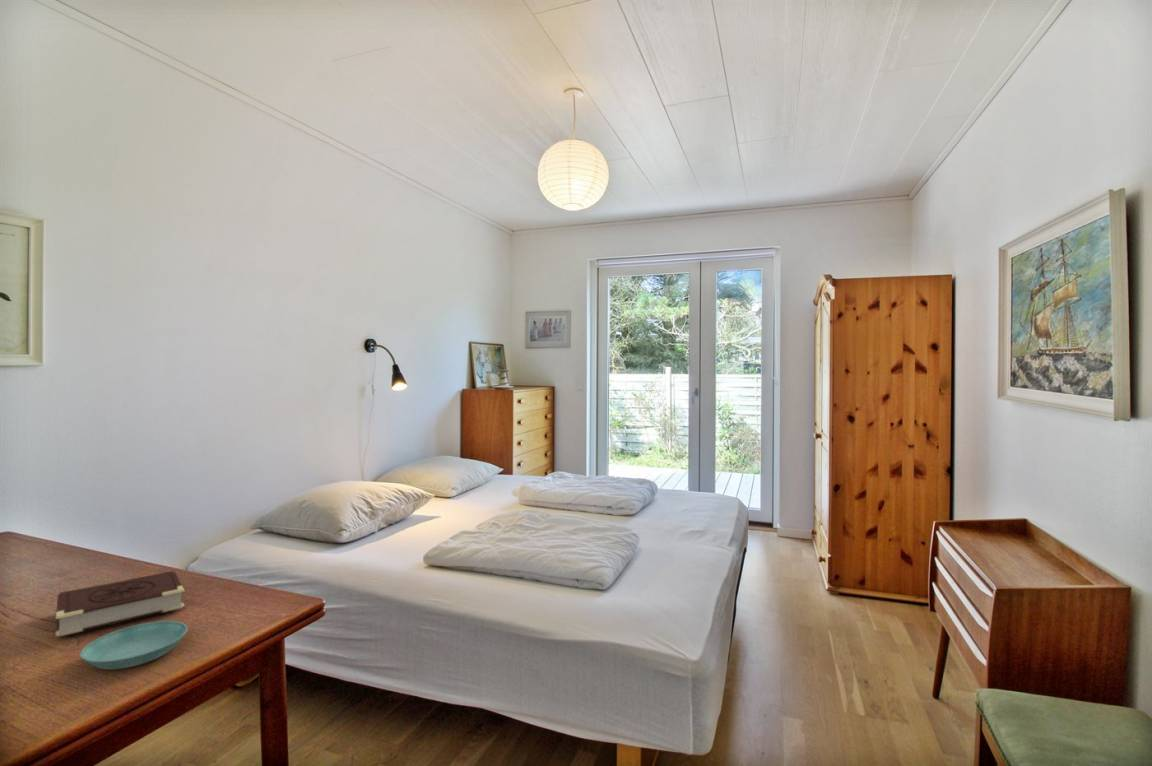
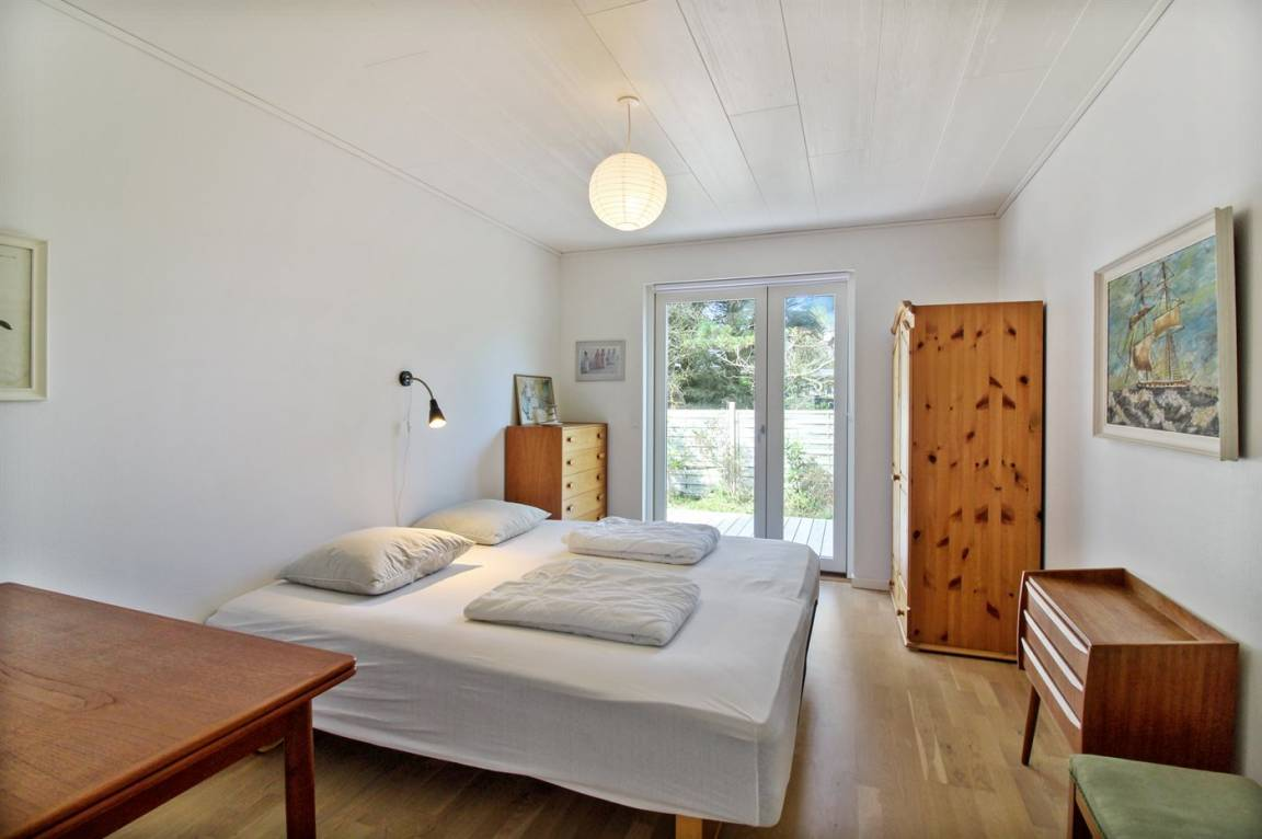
- saucer [79,620,189,670]
- book [55,570,185,638]
